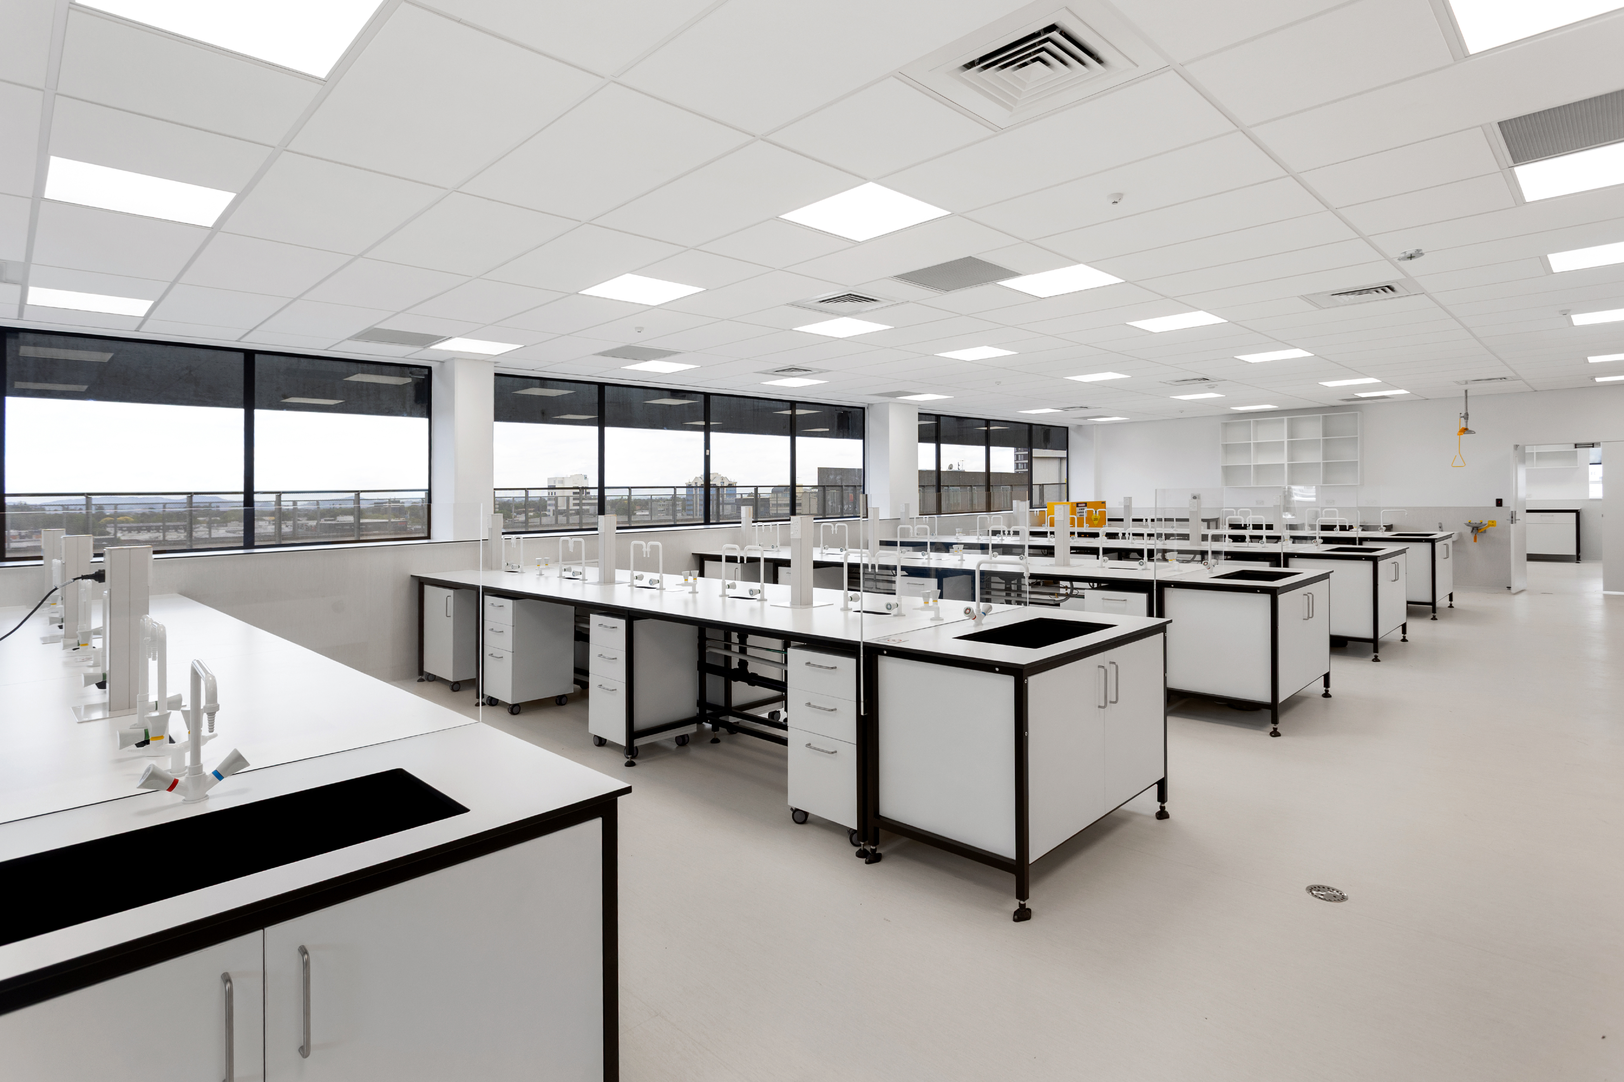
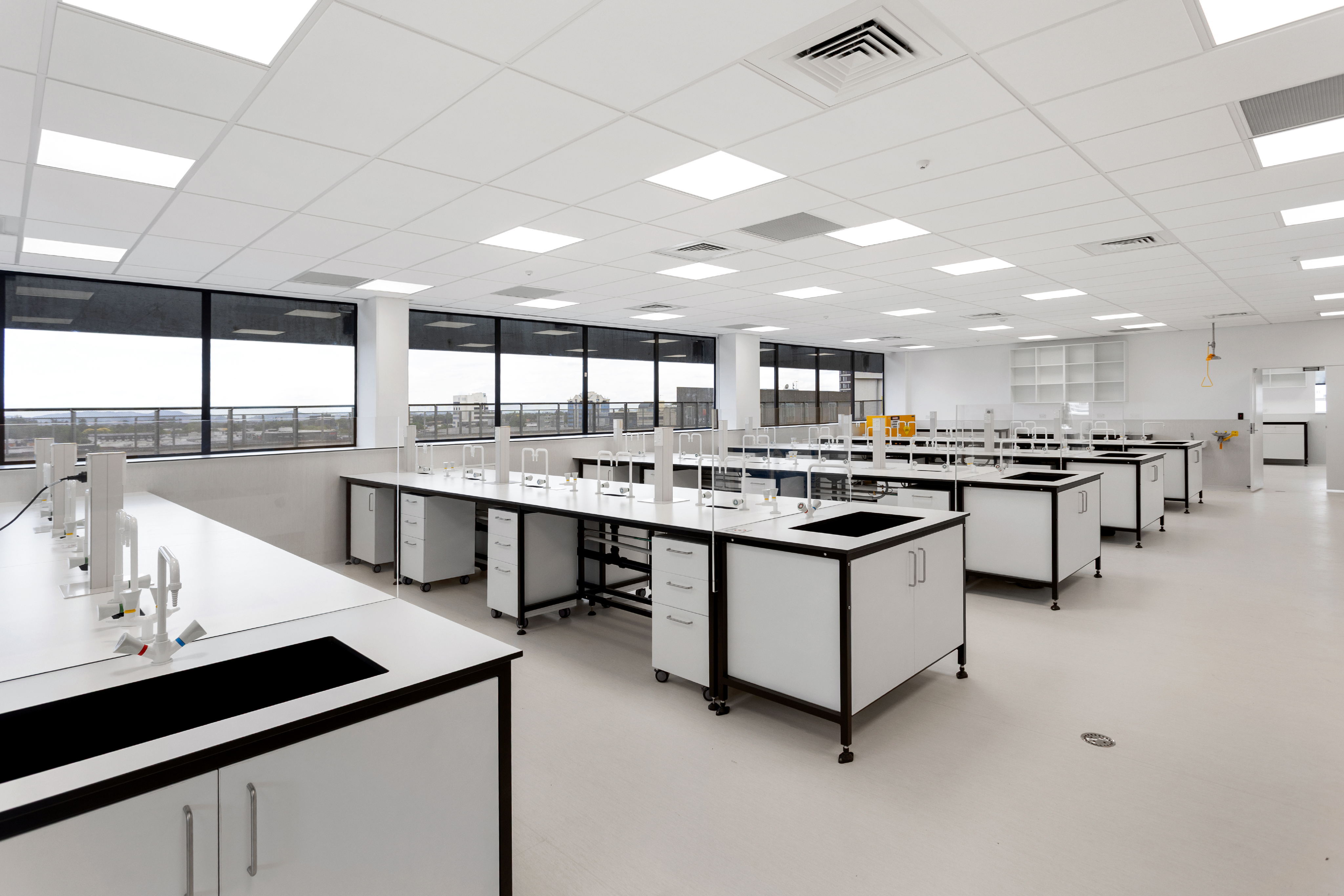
- smoke detector [1396,249,1425,263]
